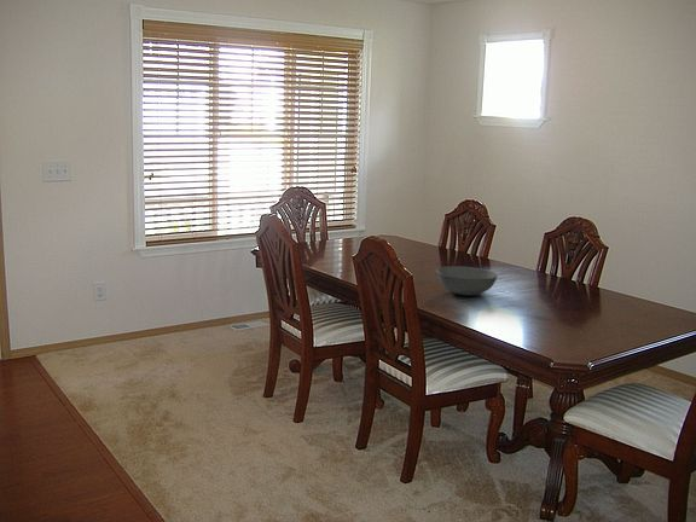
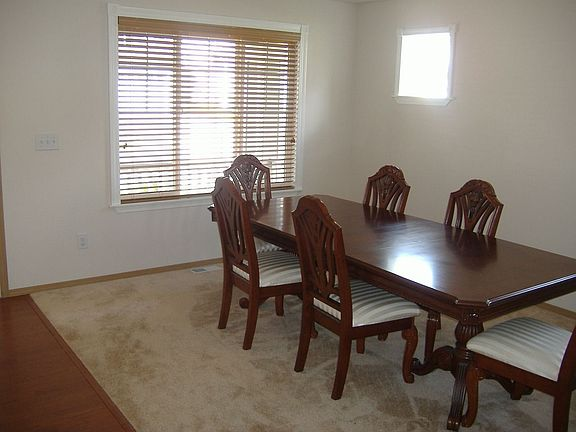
- bowl [435,265,498,296]
